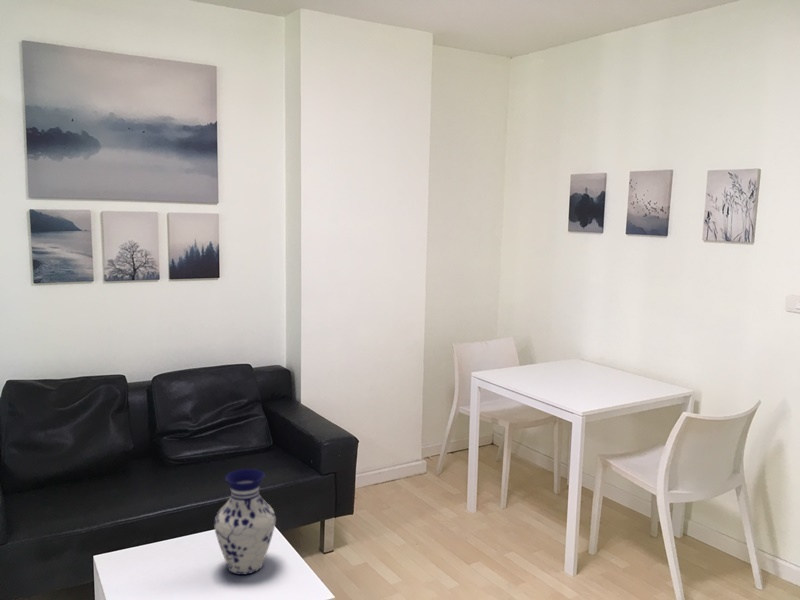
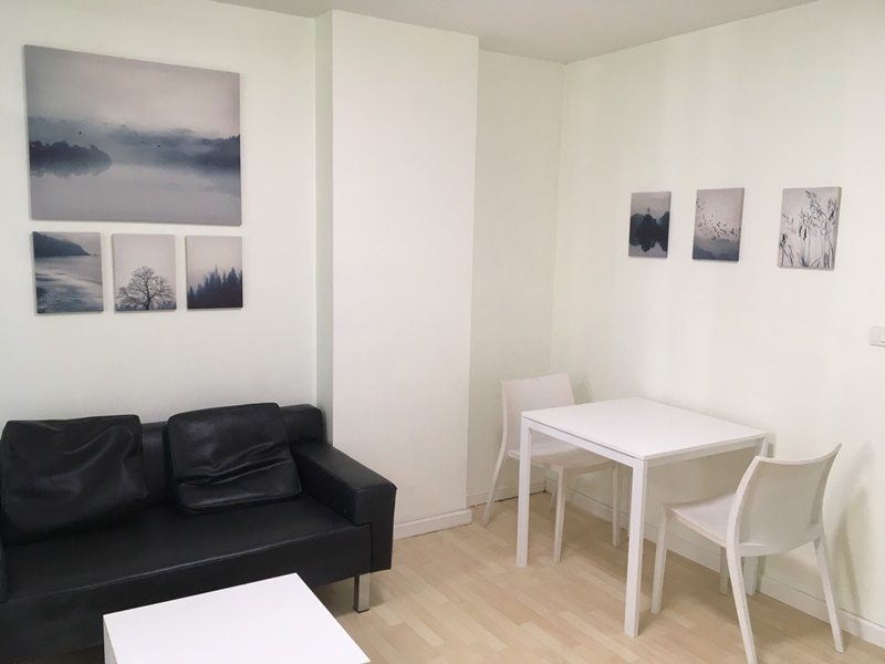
- vase [213,468,277,576]
